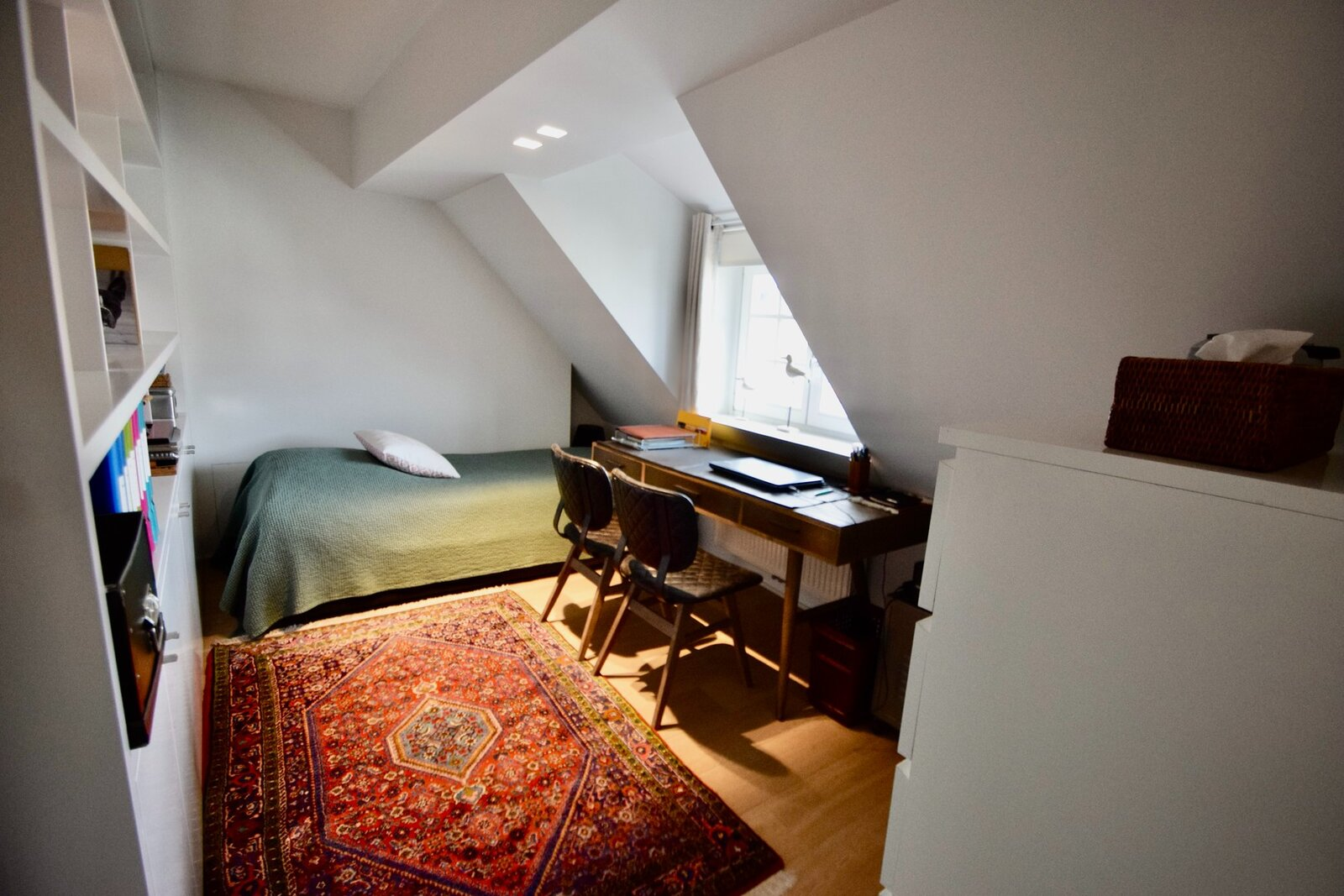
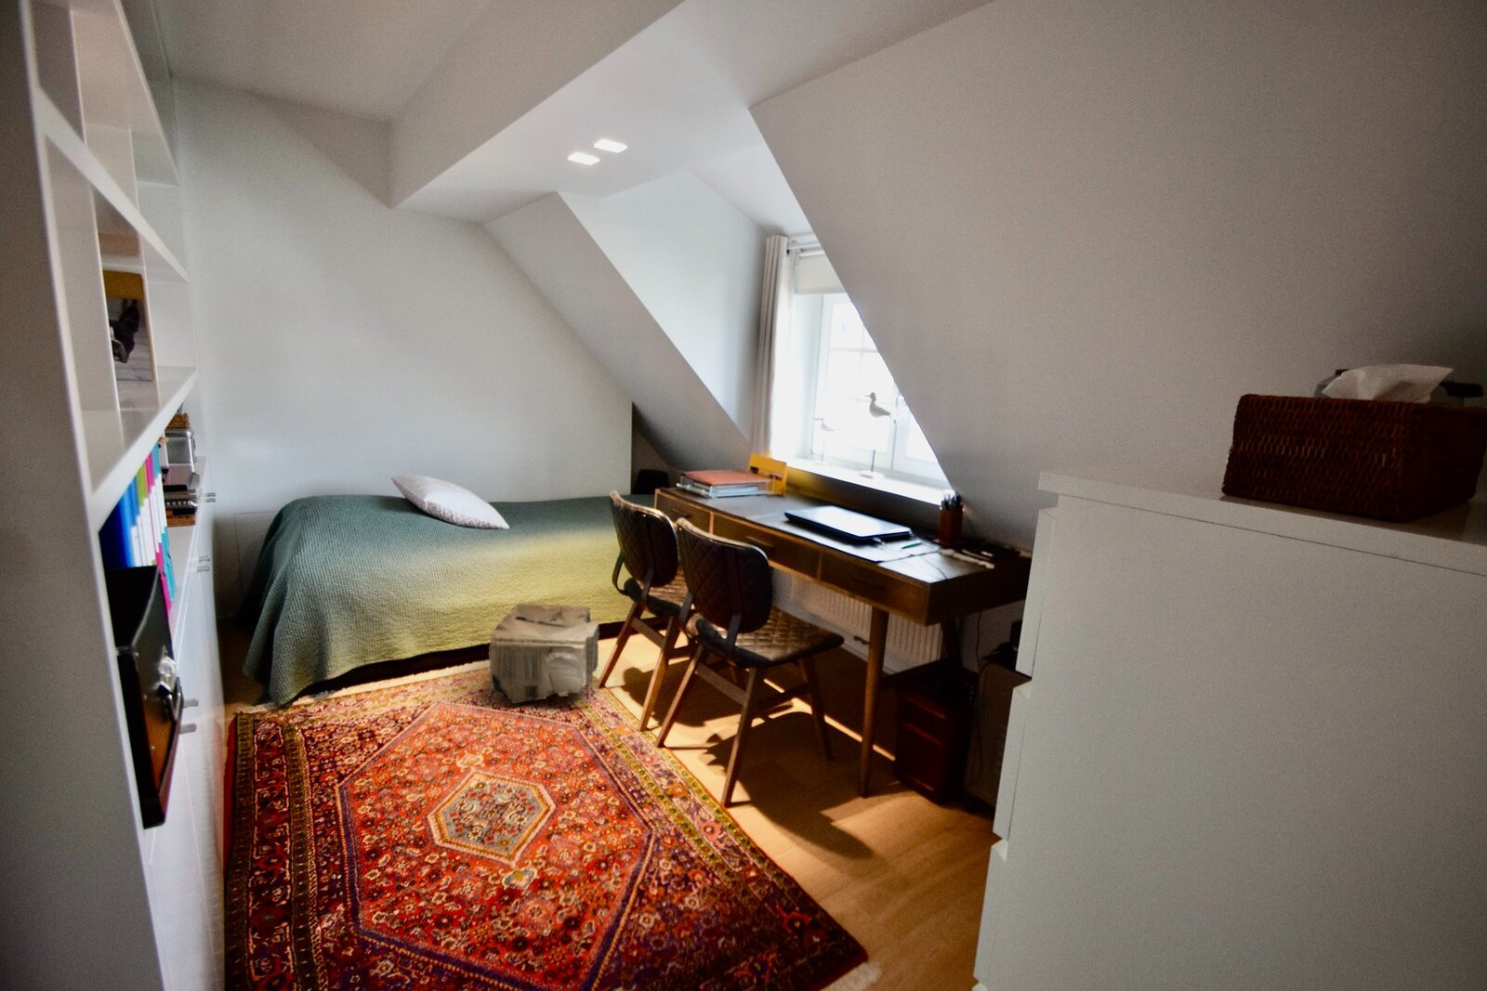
+ pouf [488,602,601,707]
